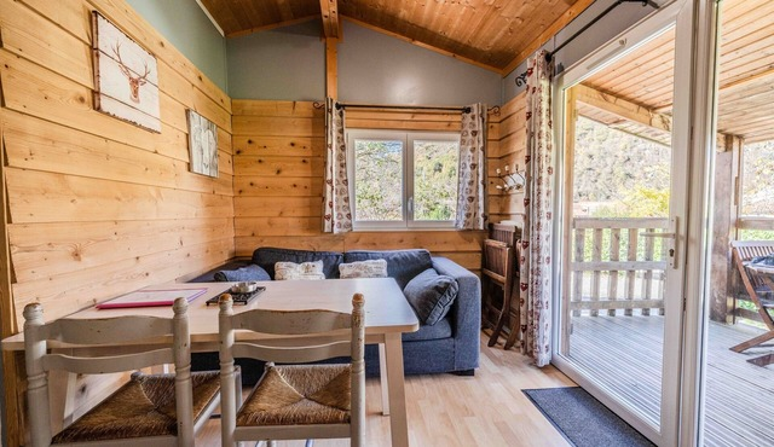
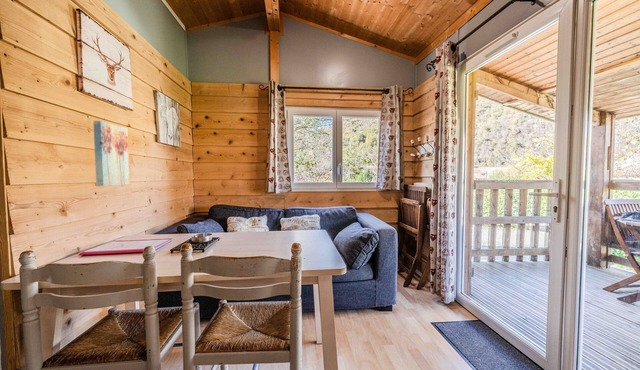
+ wall art [92,120,131,187]
